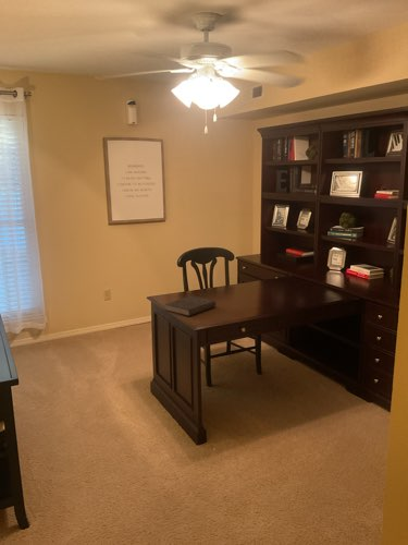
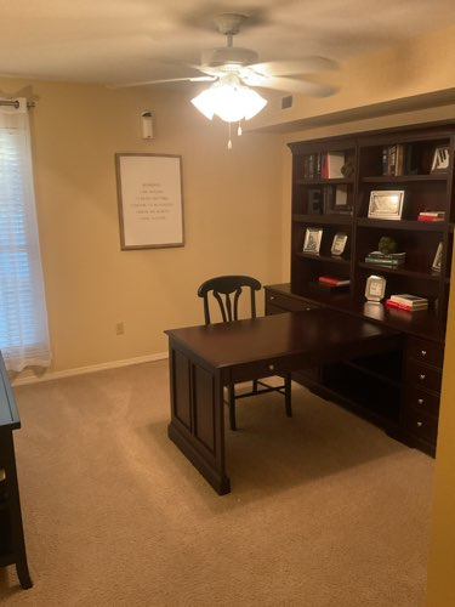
- book [164,294,217,317]
